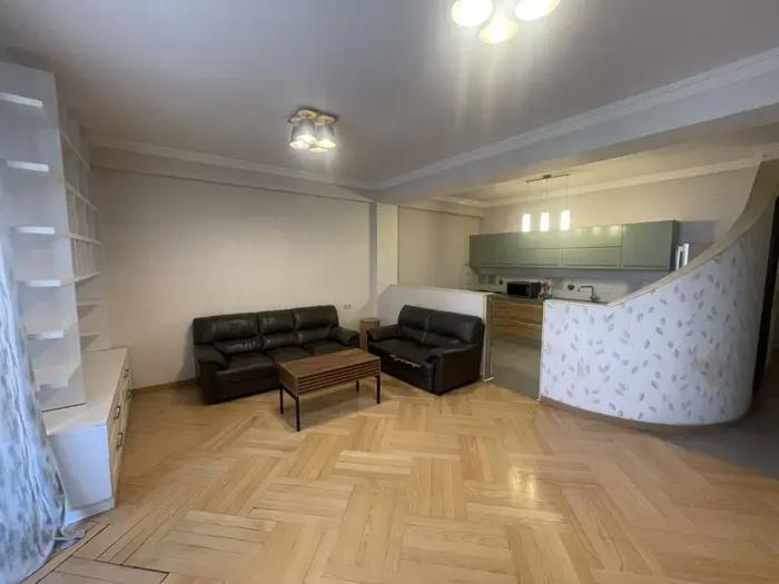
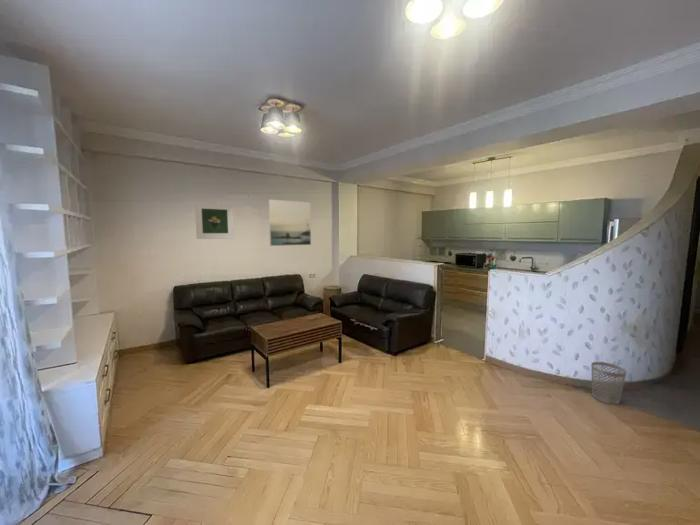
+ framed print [268,198,312,247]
+ wastebasket [590,361,627,405]
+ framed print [194,201,235,240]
